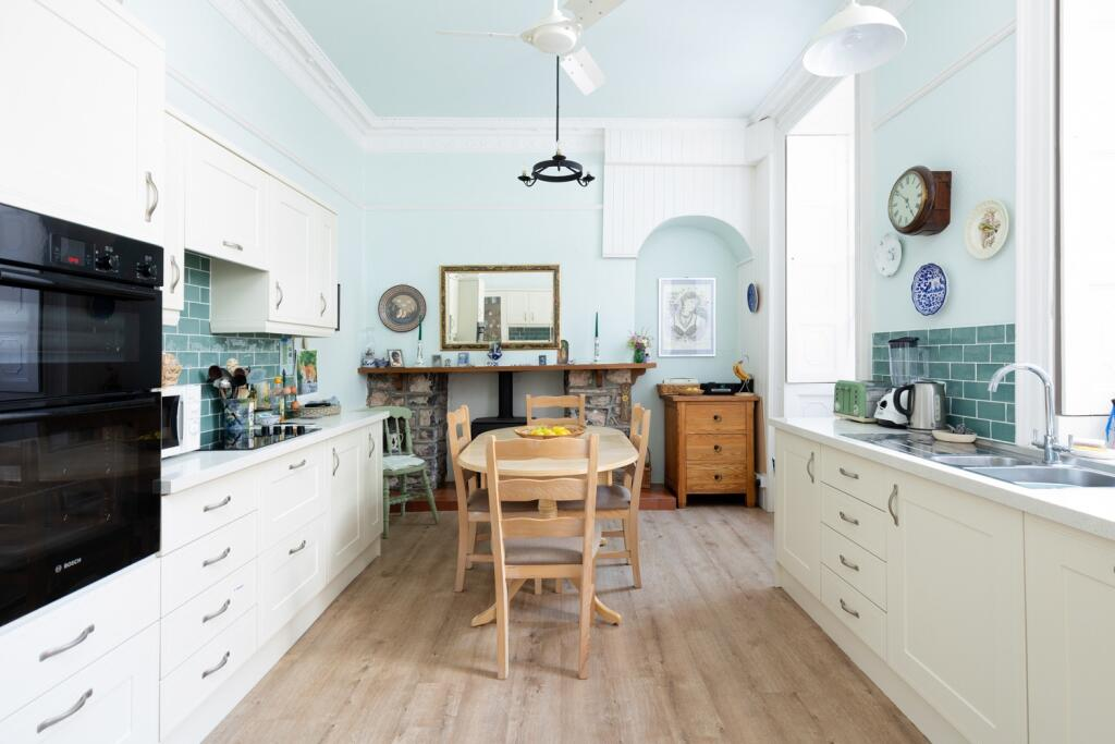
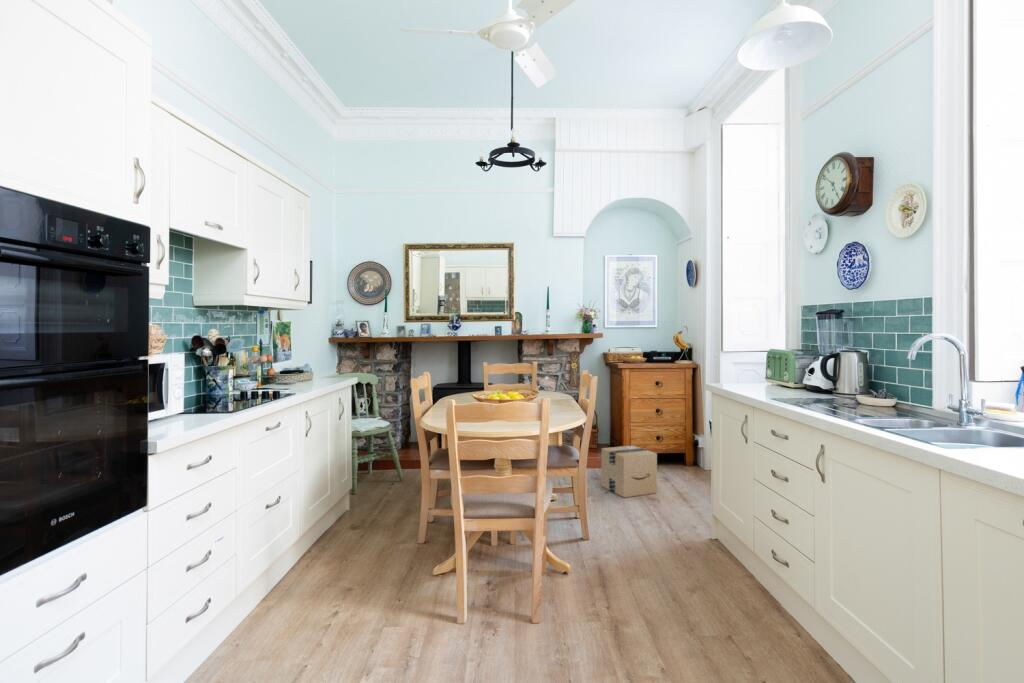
+ cardboard box [600,444,658,498]
